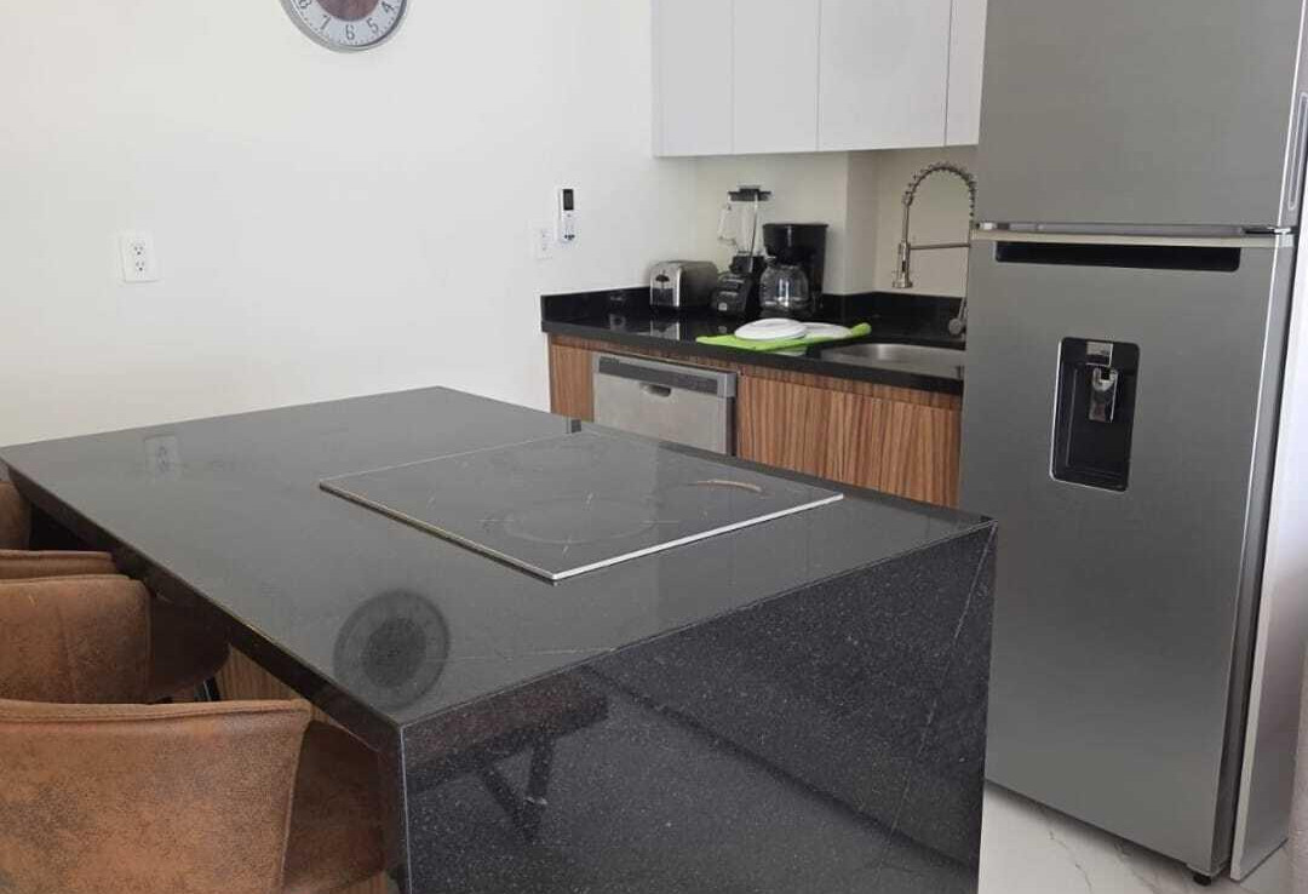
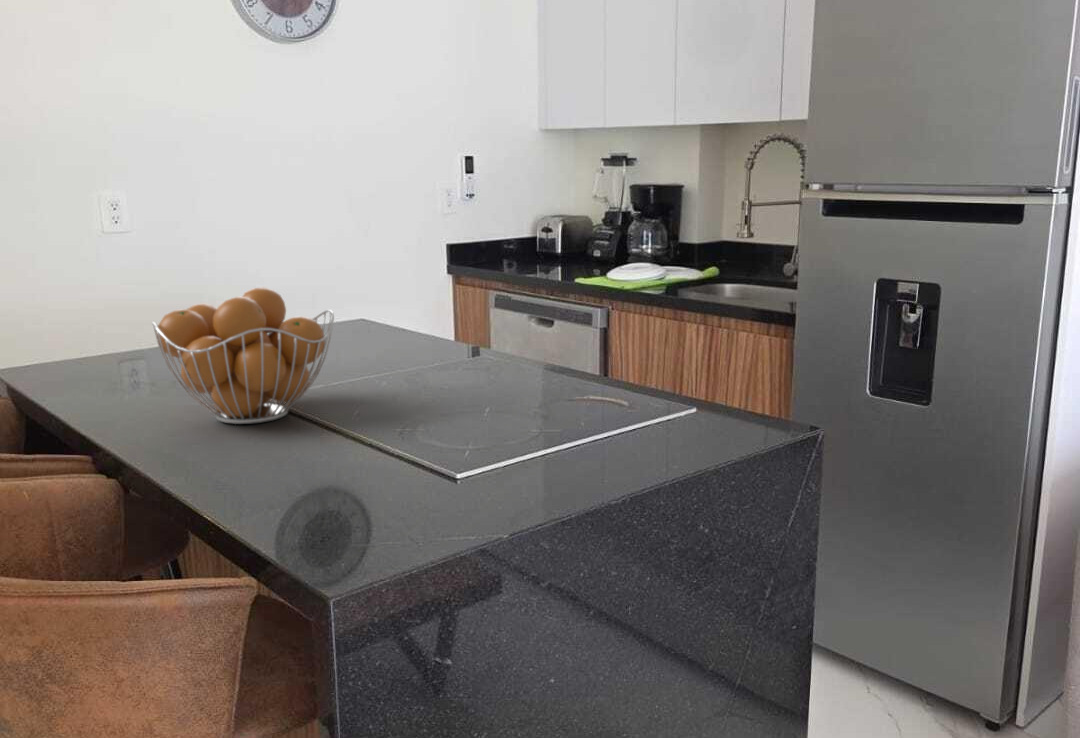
+ fruit basket [151,286,335,425]
